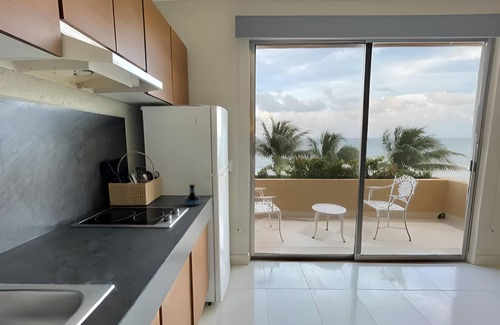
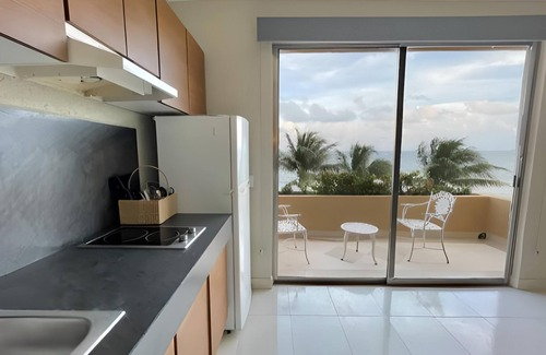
- tequila bottle [183,183,202,207]
